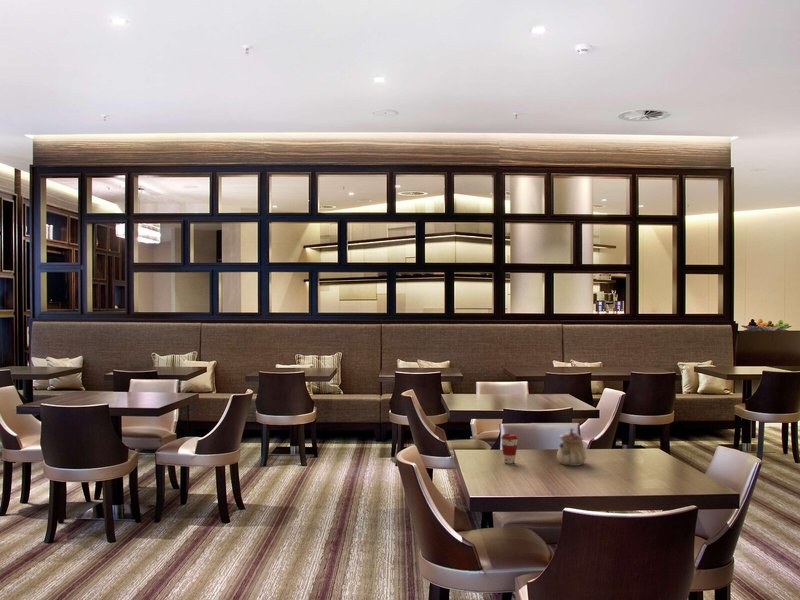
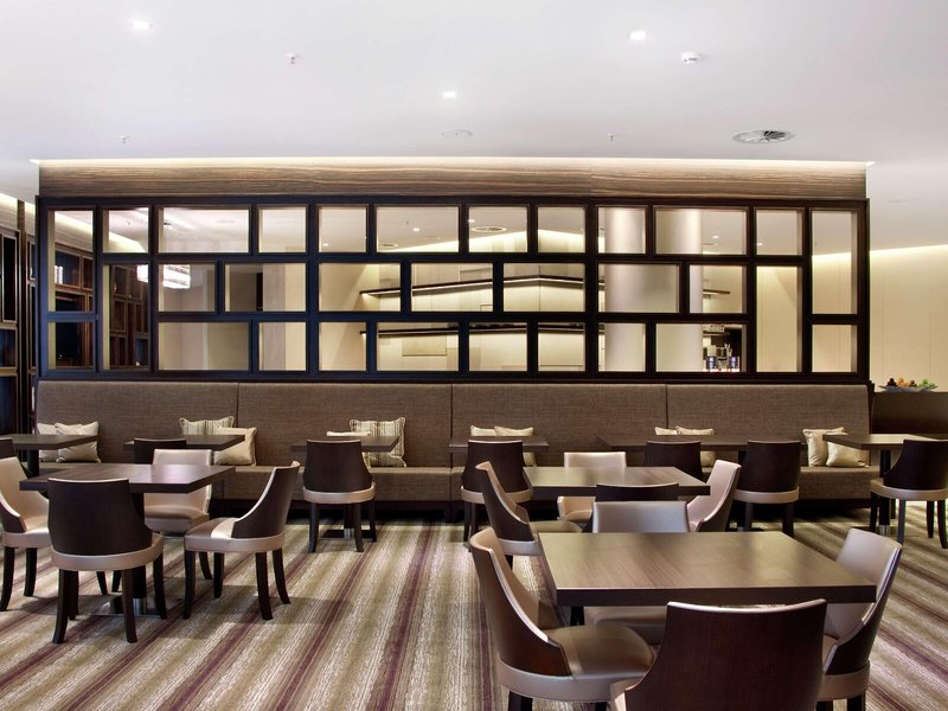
- coffee cup [500,433,519,464]
- teapot [556,427,587,467]
